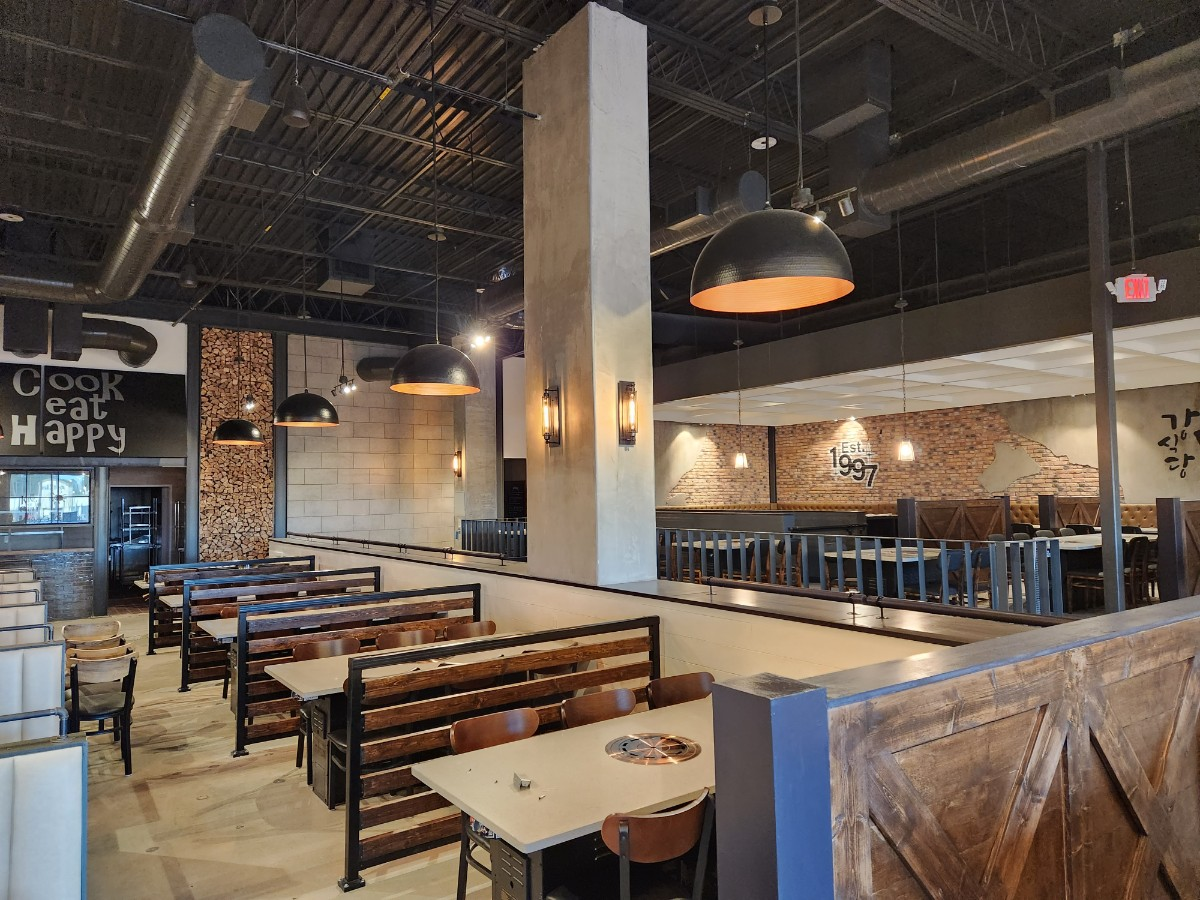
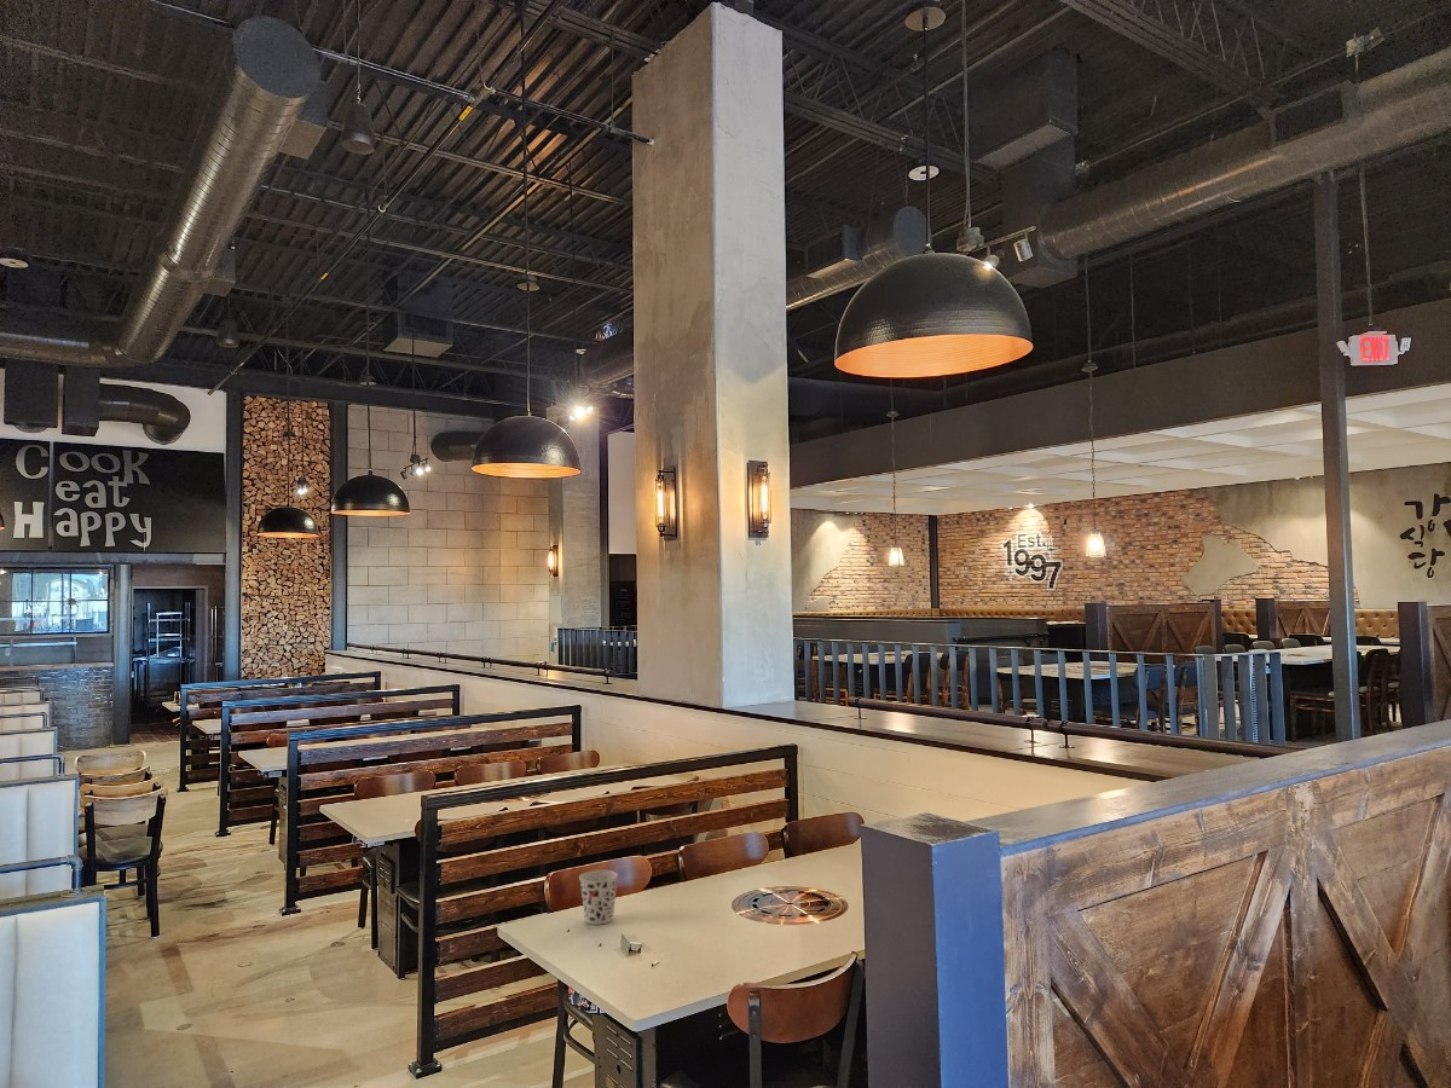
+ cup [578,869,619,926]
